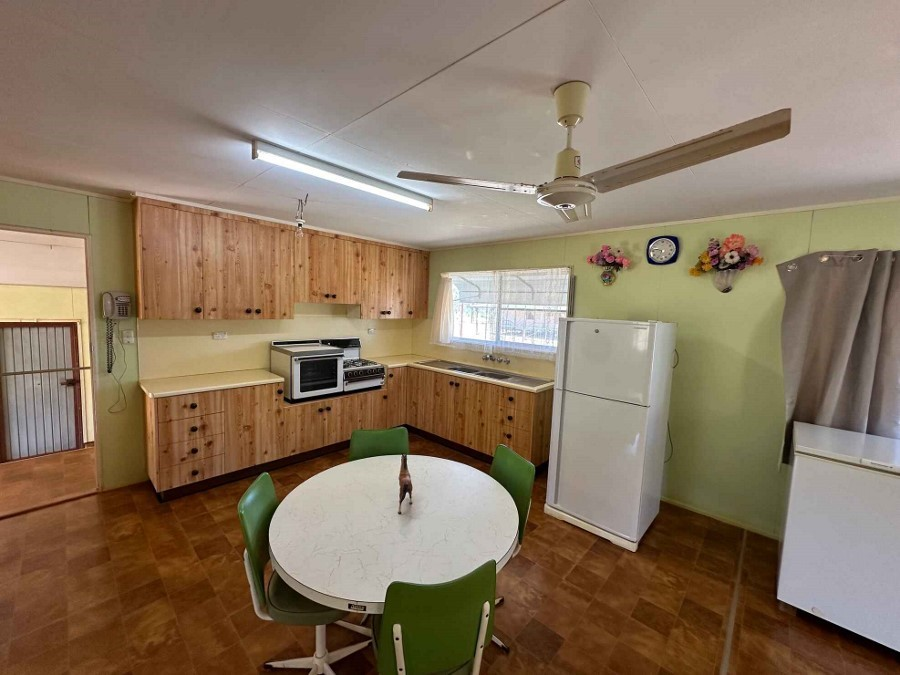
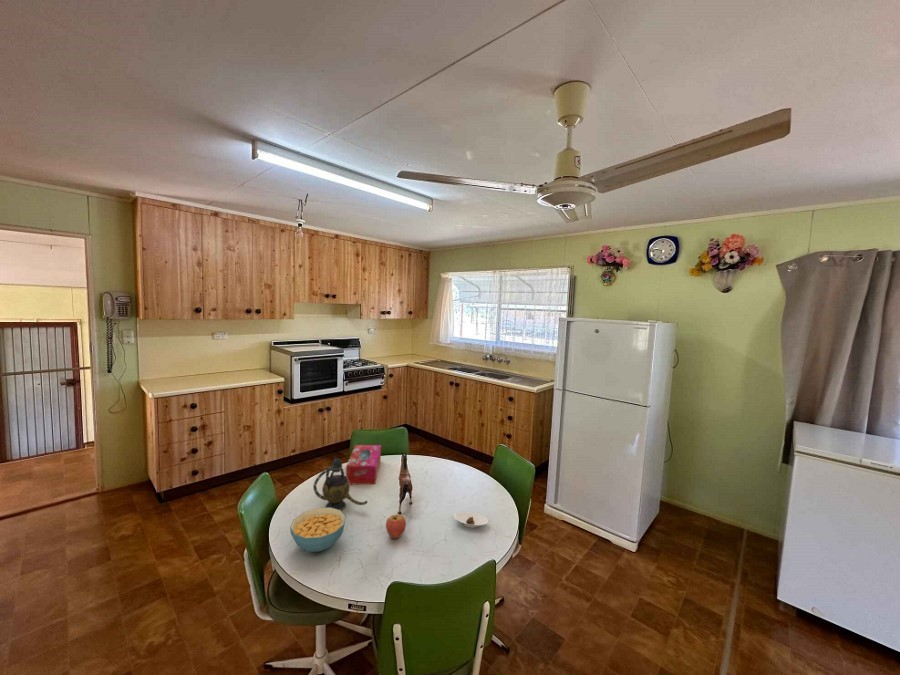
+ tissue box [345,444,382,485]
+ cereal bowl [289,507,347,553]
+ teapot [312,455,368,511]
+ fruit [385,513,407,540]
+ saucer [453,511,489,529]
